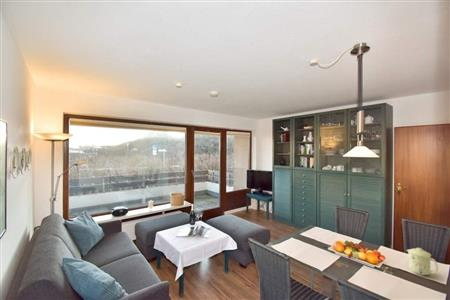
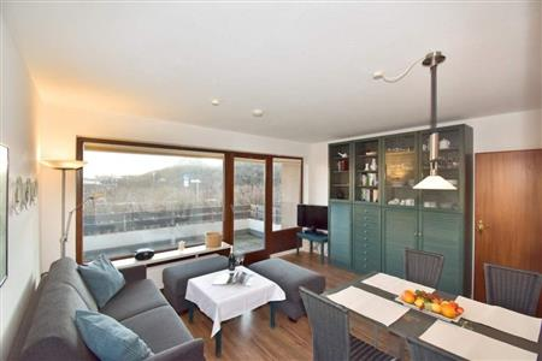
- mug [405,247,439,276]
